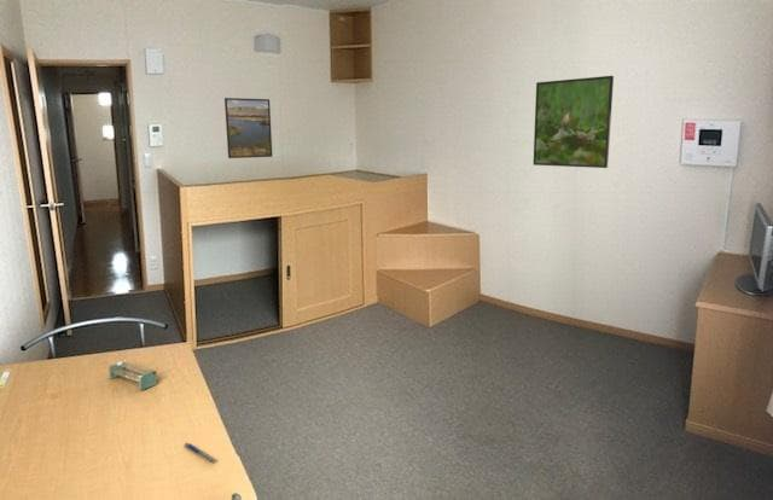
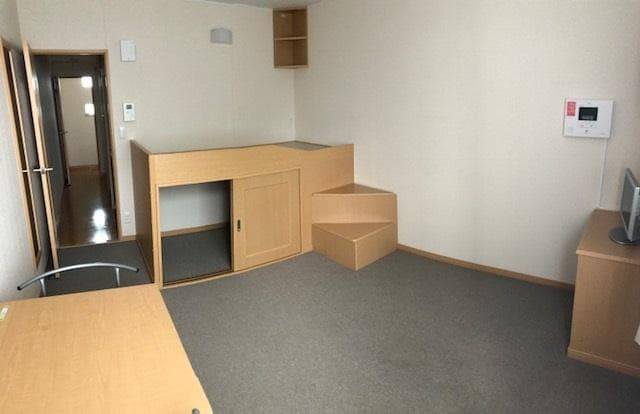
- pen [182,442,217,464]
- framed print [223,97,273,159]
- shelf [107,359,158,391]
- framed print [533,75,615,169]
